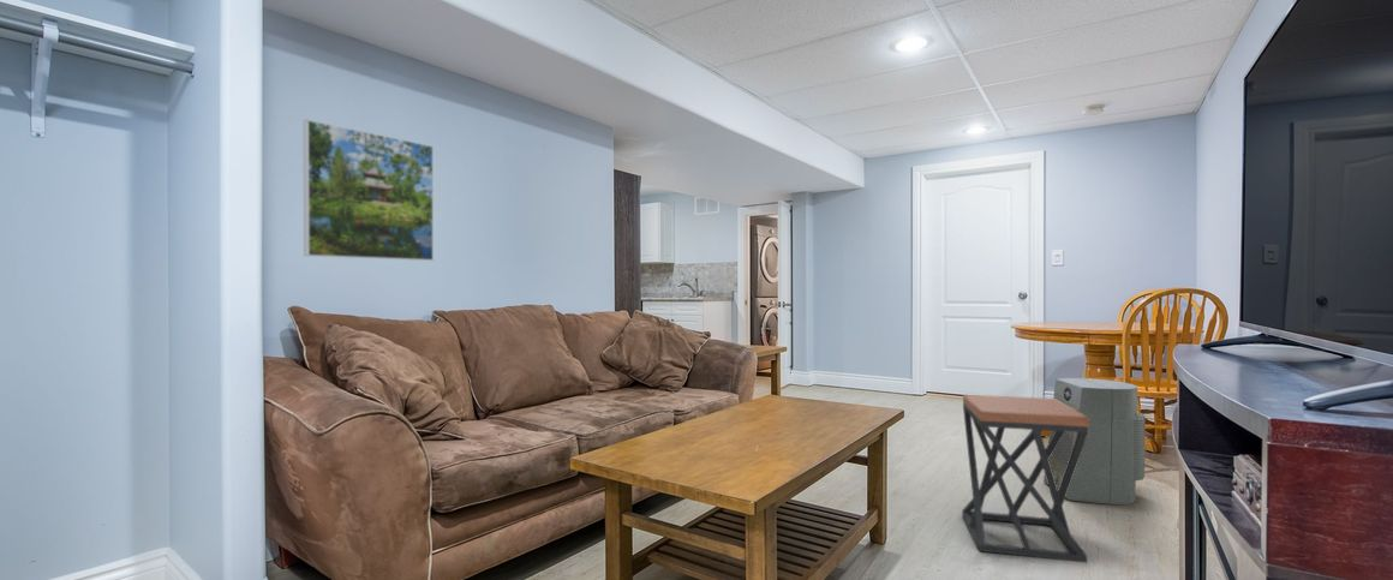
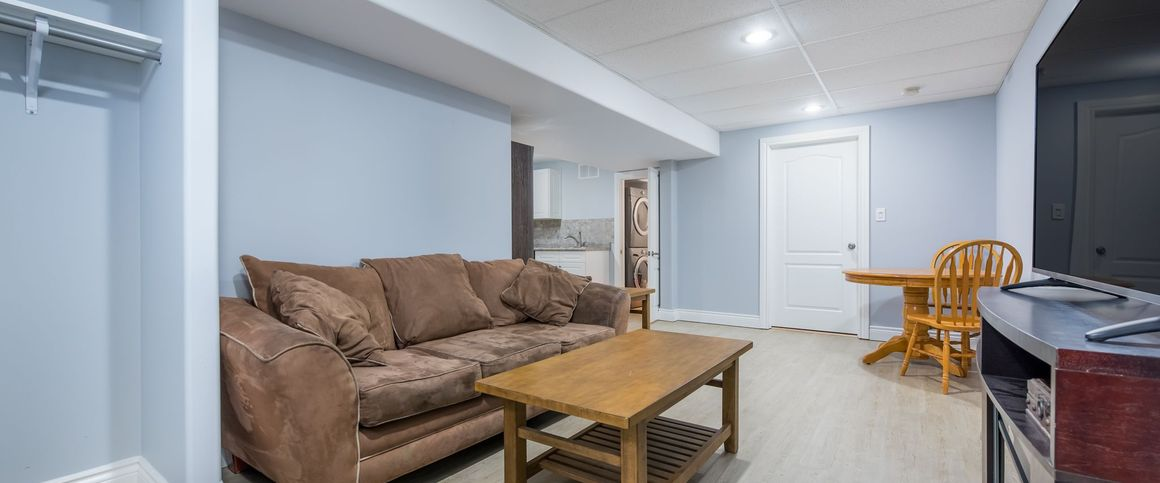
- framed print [303,118,435,262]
- fan [1042,377,1147,506]
- stool [961,394,1088,563]
